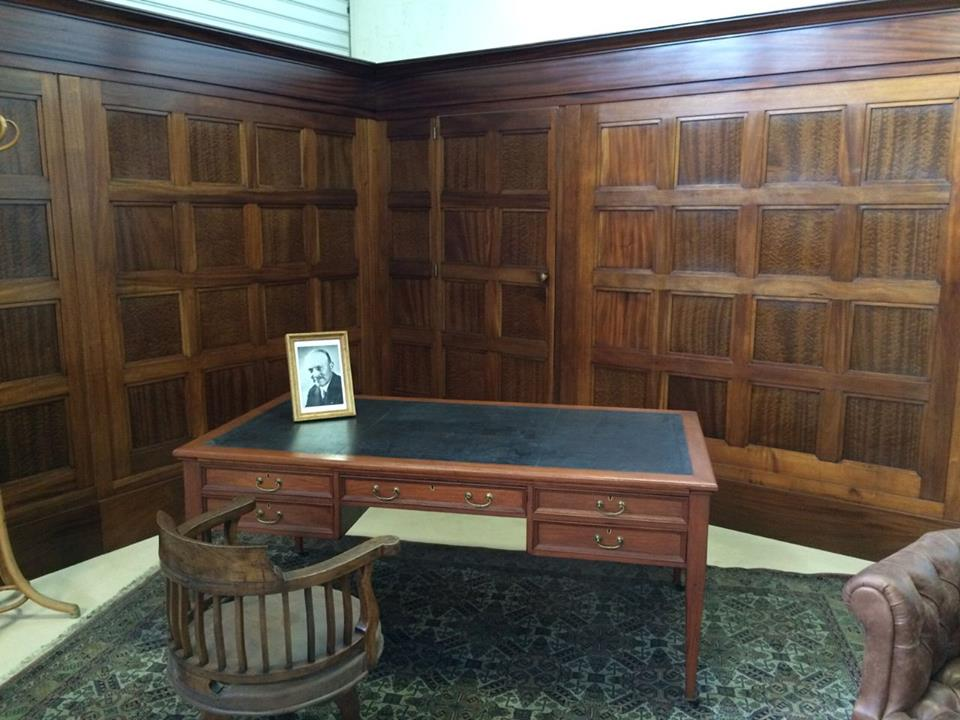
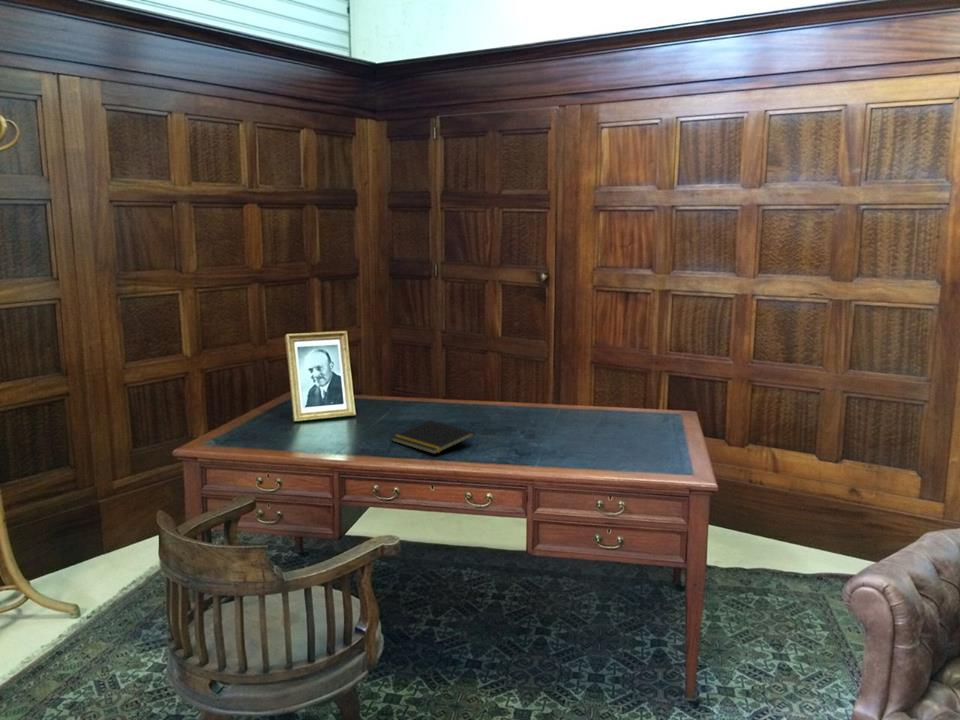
+ notepad [390,420,476,455]
